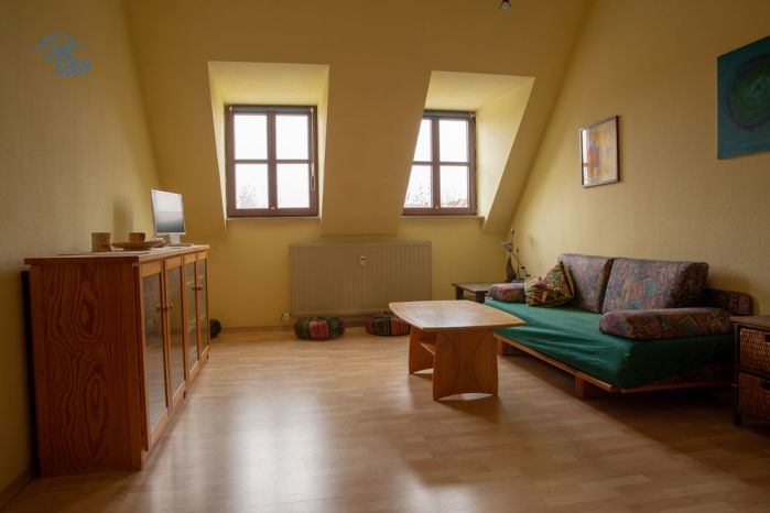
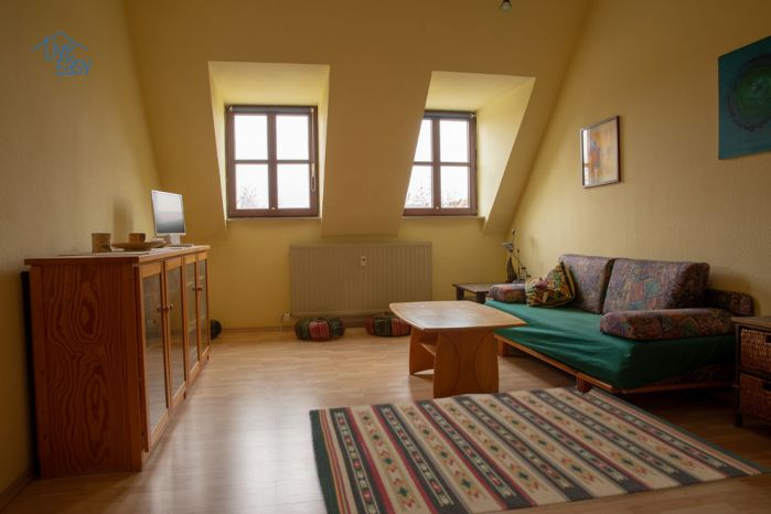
+ rug [308,385,771,514]
